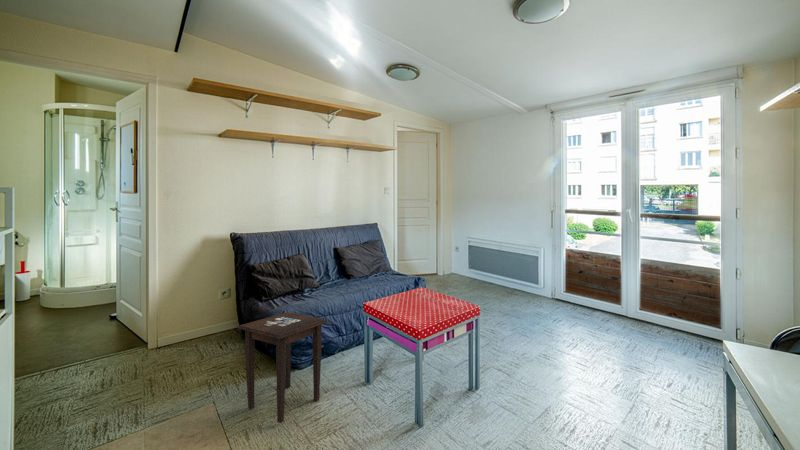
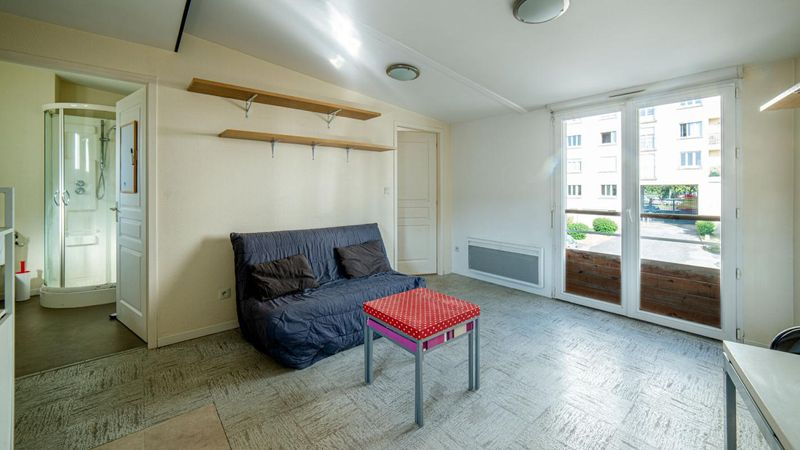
- side table [236,311,329,424]
